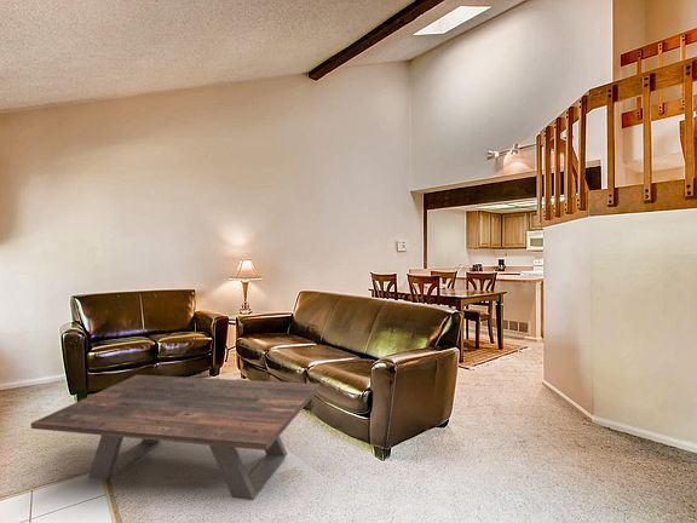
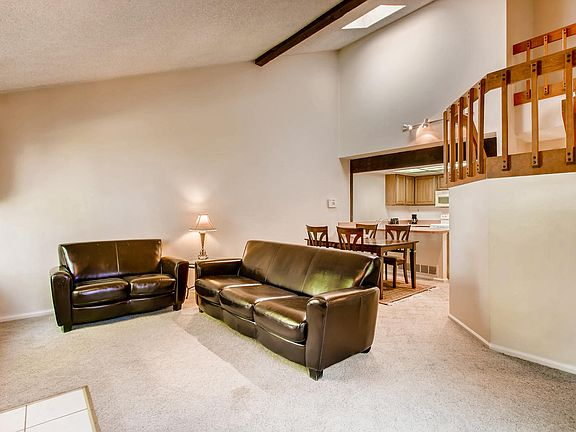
- coffee table [30,374,321,501]
